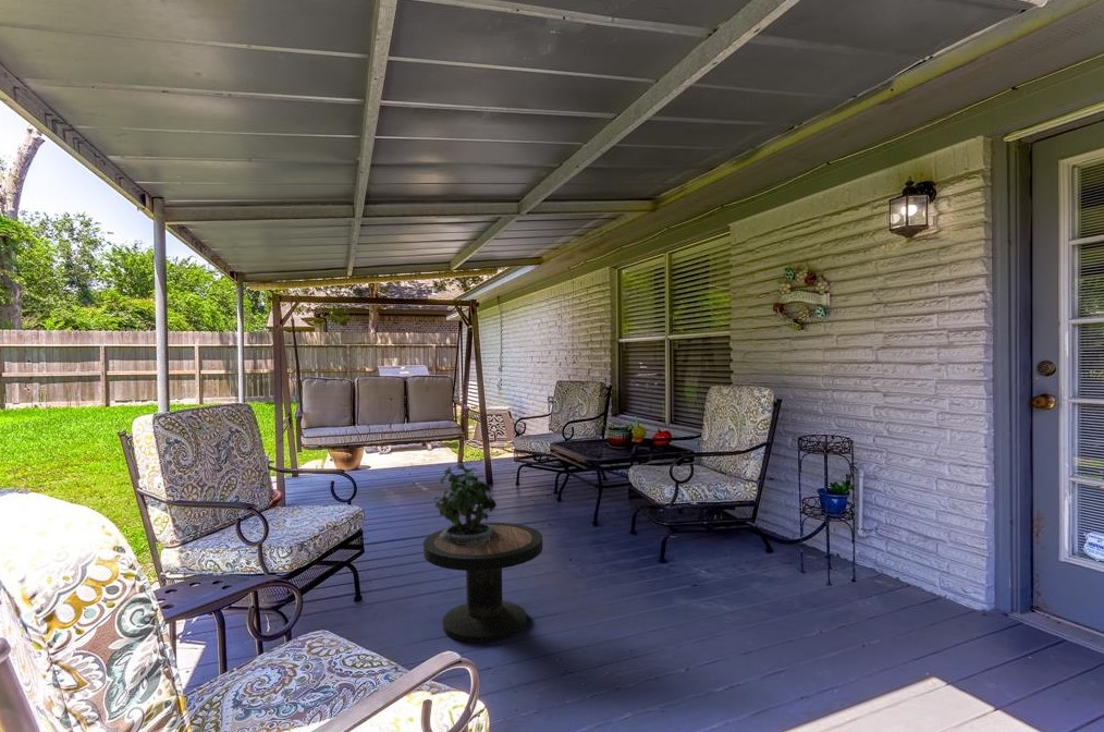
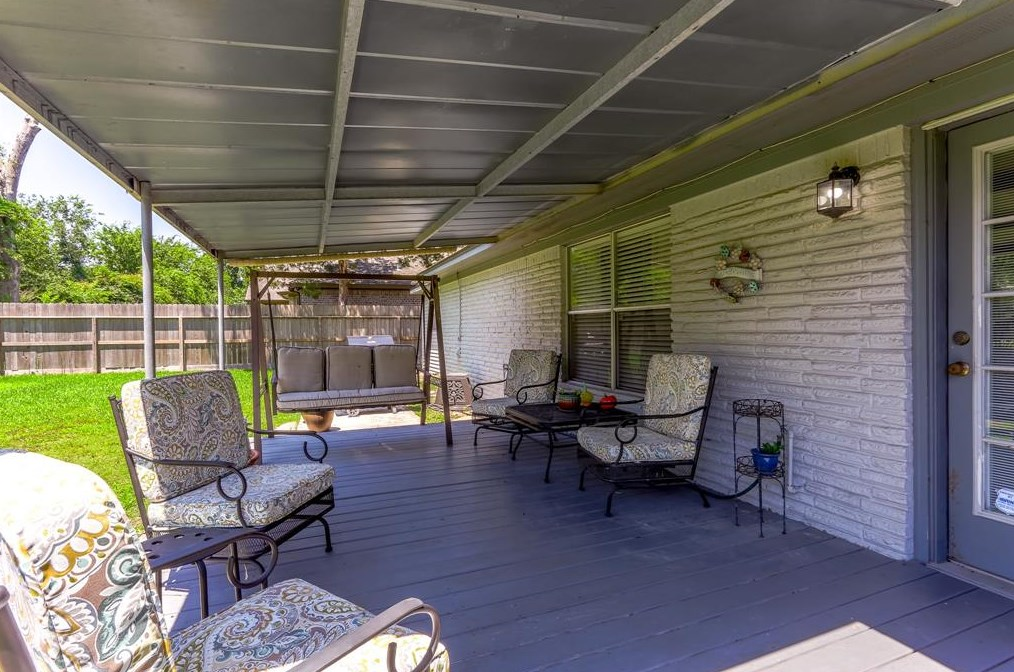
- side table [422,522,543,644]
- potted plant [432,462,498,547]
